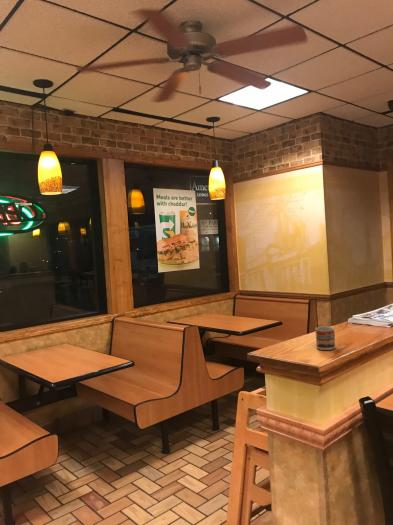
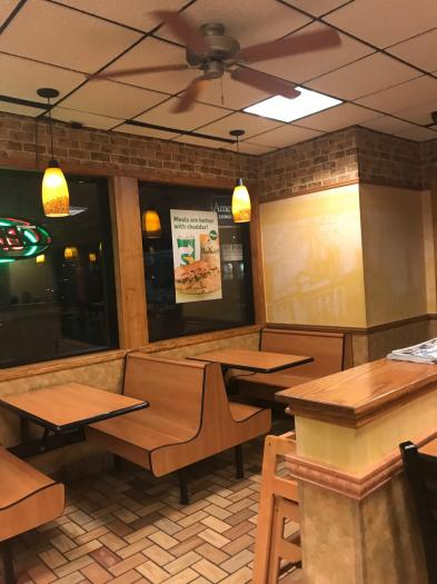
- cup [314,326,336,351]
